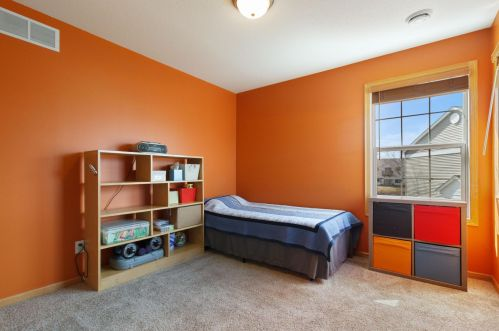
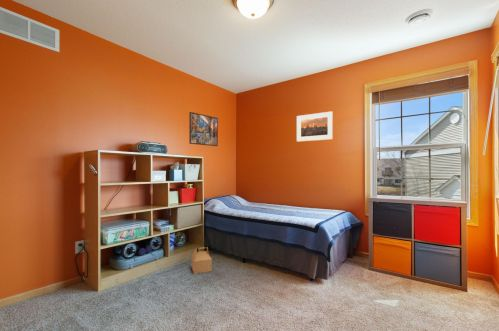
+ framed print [296,110,334,143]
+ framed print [188,111,219,147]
+ cardboard box [191,246,213,275]
